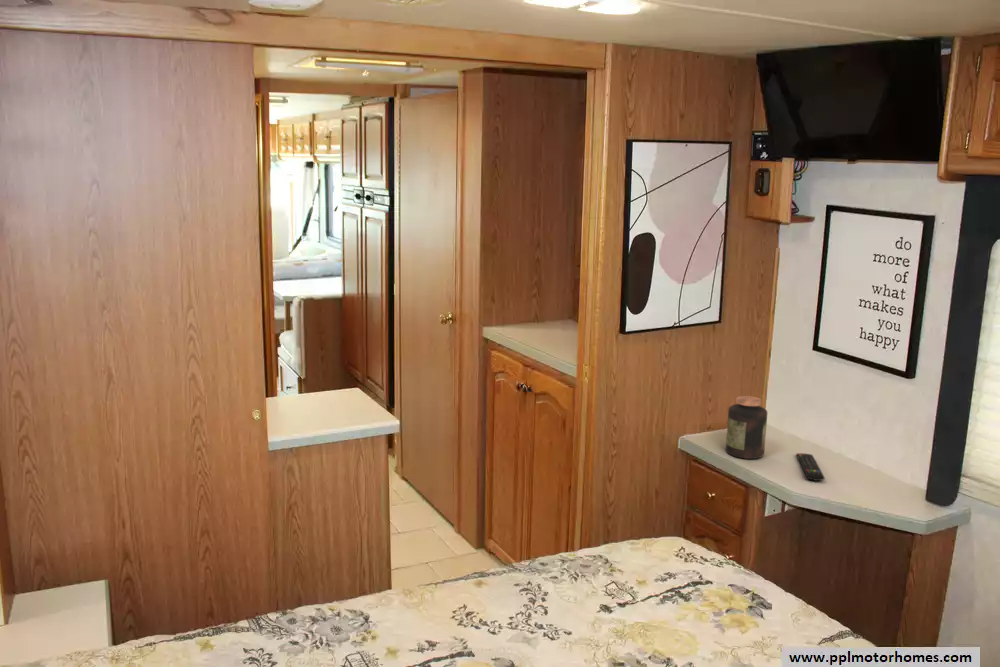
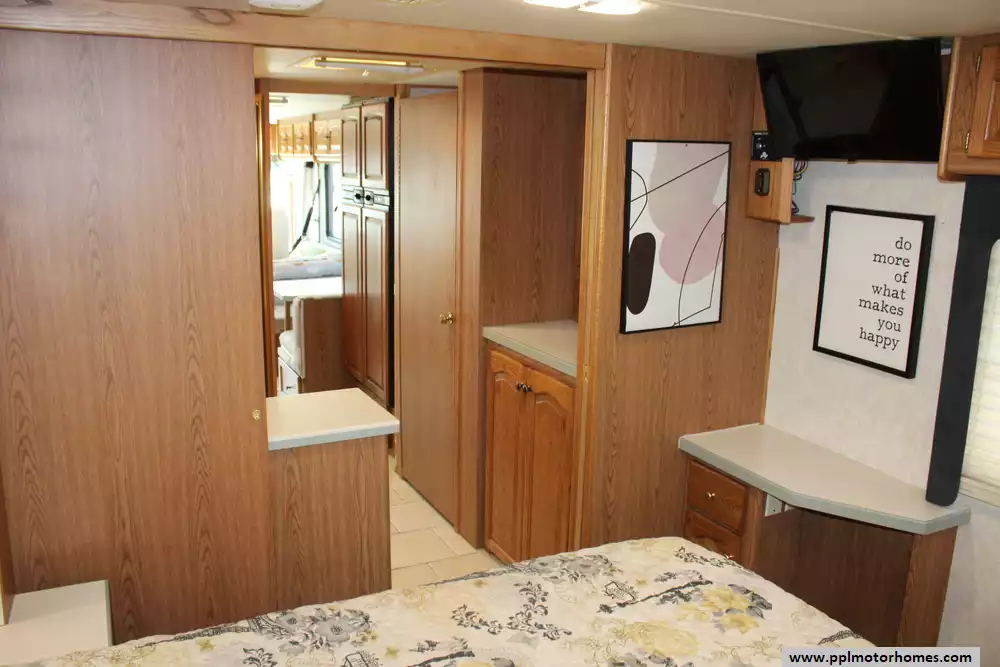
- remote control [796,452,826,482]
- jar [725,395,768,460]
